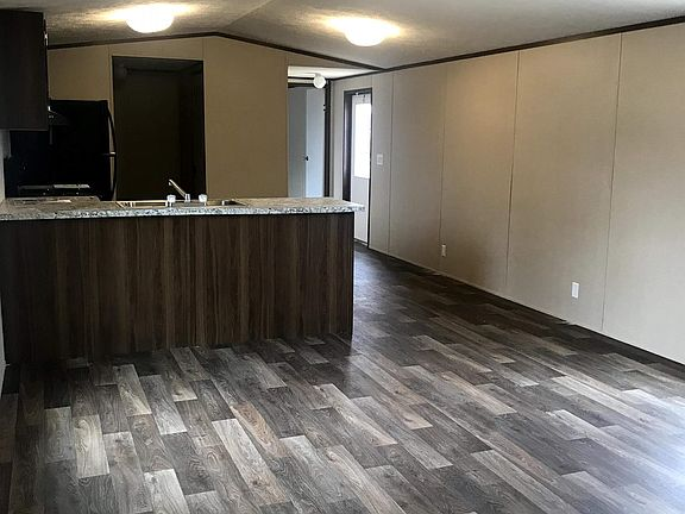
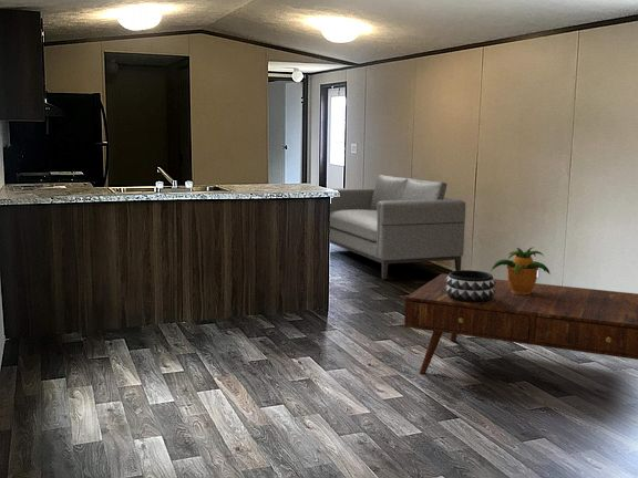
+ potted plant [490,246,550,294]
+ sofa [329,174,466,280]
+ decorative bowl [445,269,496,302]
+ coffee table [403,272,638,375]
